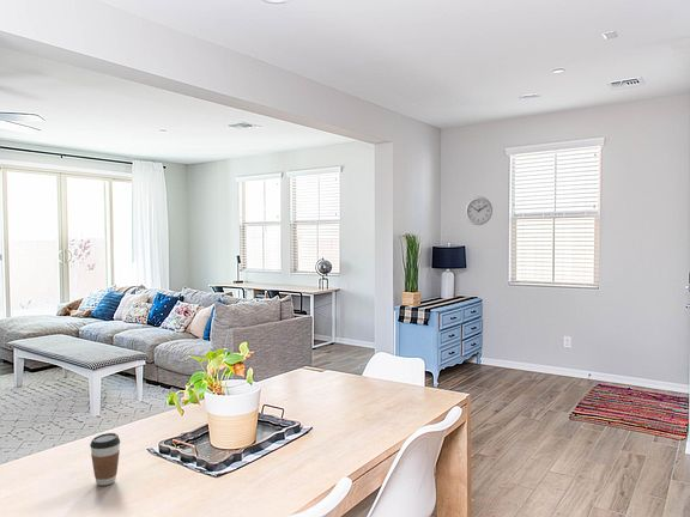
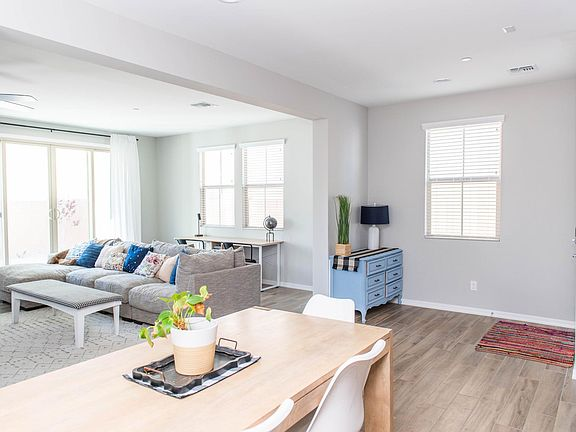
- wall clock [465,196,494,226]
- coffee cup [89,432,121,487]
